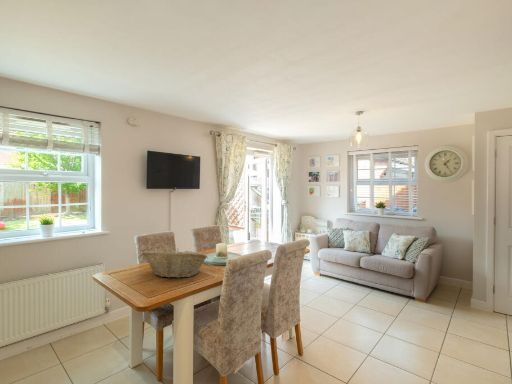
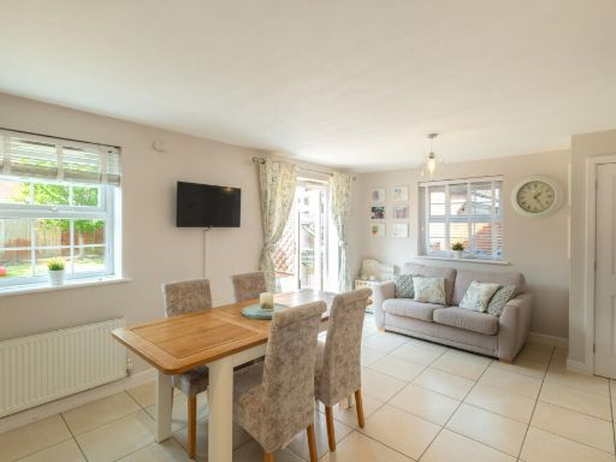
- fruit basket [141,249,209,279]
